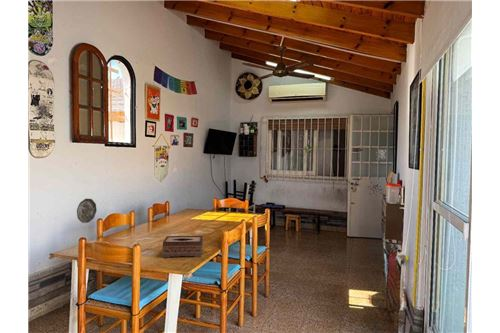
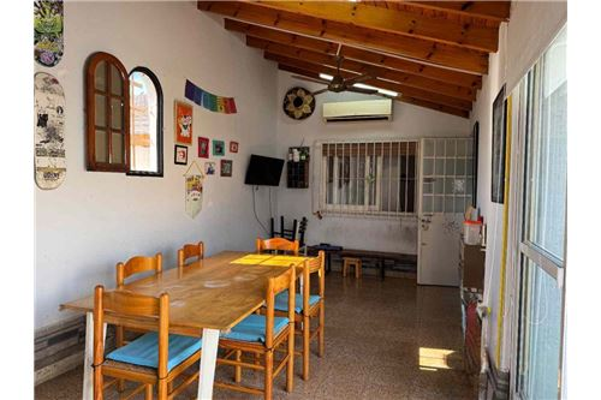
- tissue box [161,235,204,258]
- decorative plate [76,198,98,224]
